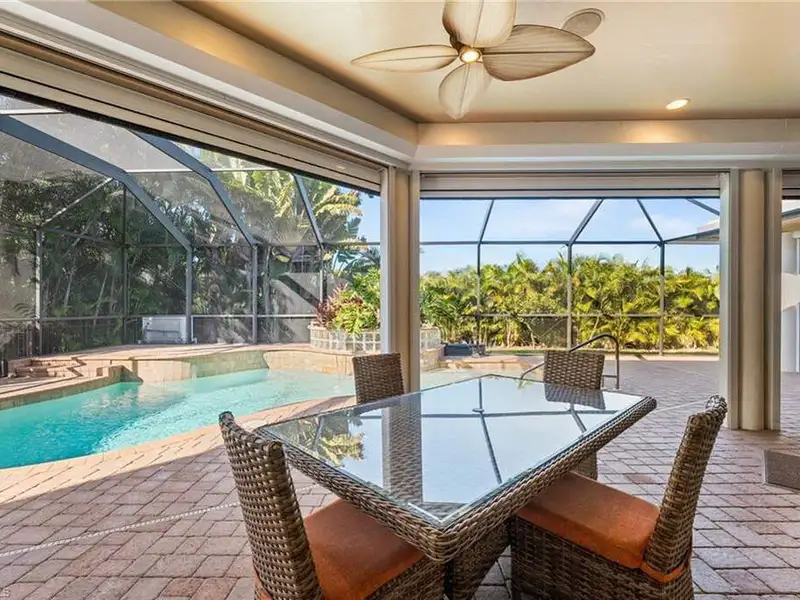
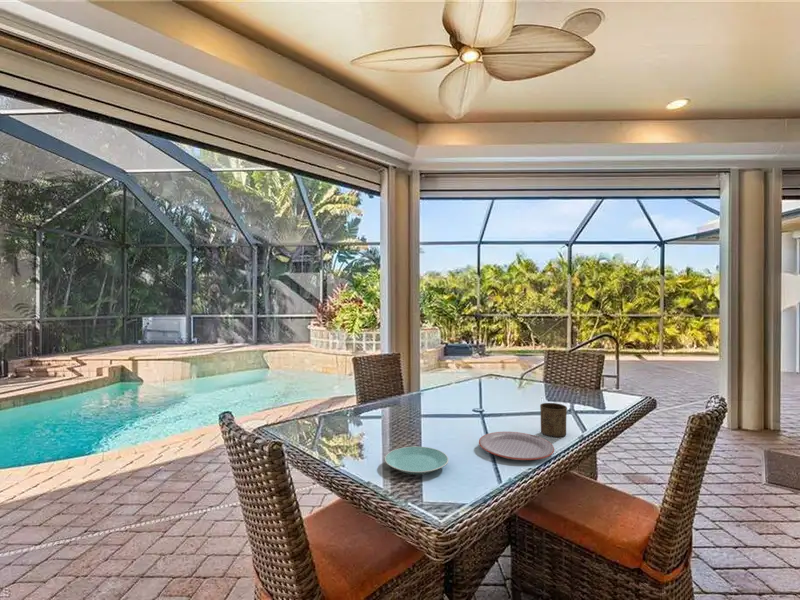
+ cup [539,402,568,438]
+ plate [478,431,555,461]
+ plate [384,446,449,475]
